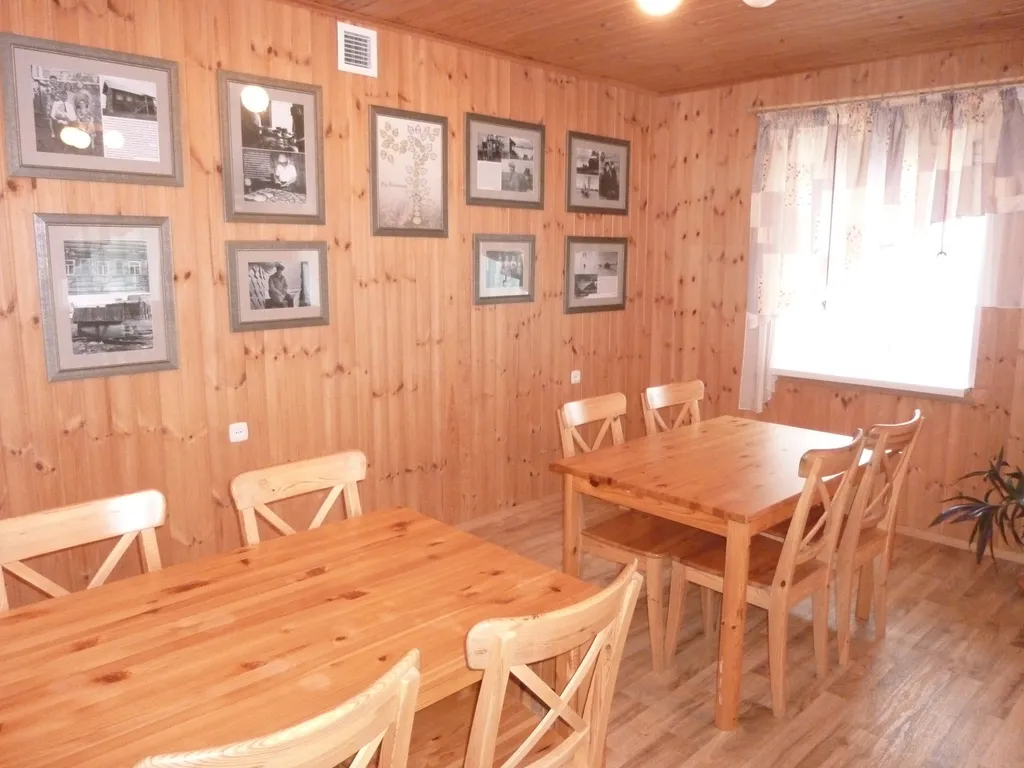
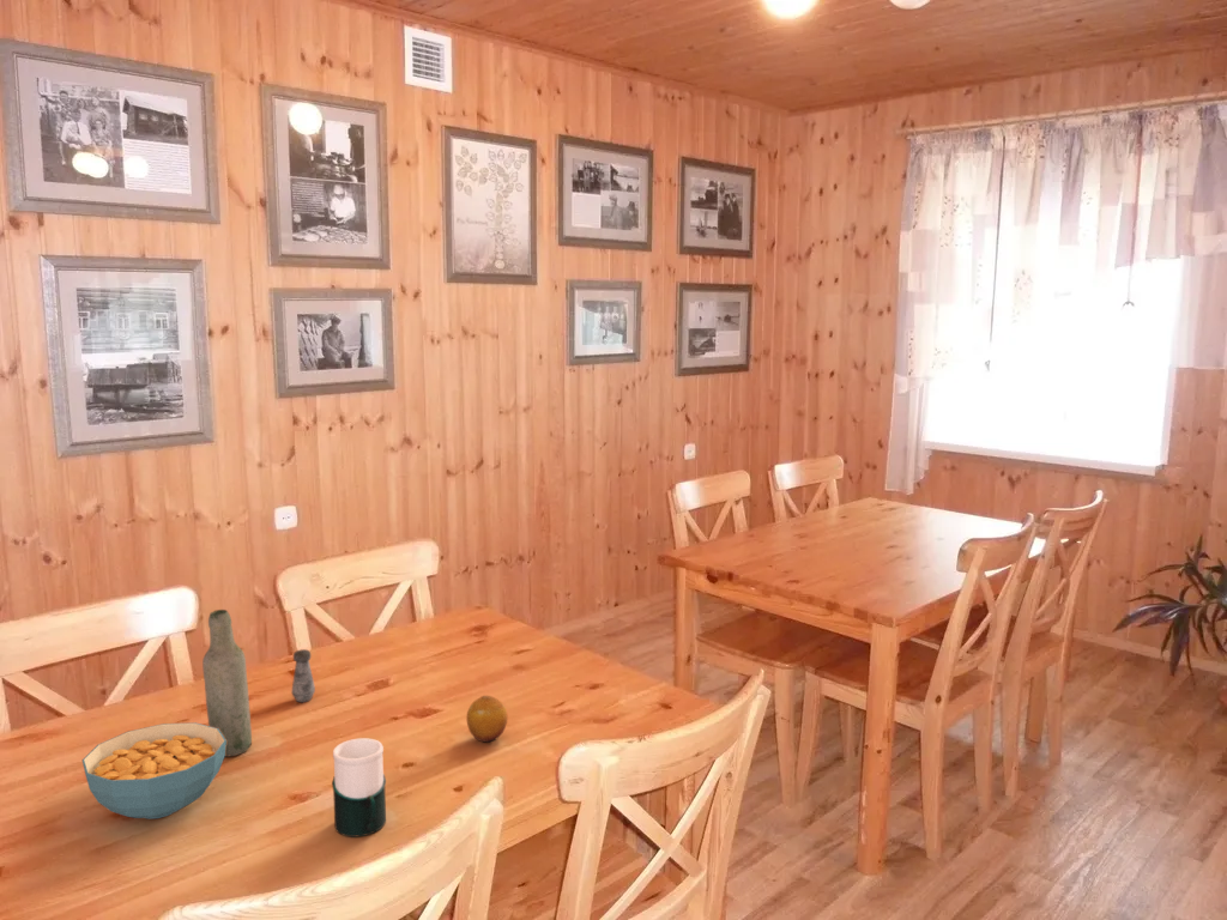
+ cereal bowl [81,721,226,819]
+ fruit [465,695,508,744]
+ cup [331,737,387,839]
+ salt shaker [290,648,316,703]
+ bottle [201,609,253,758]
